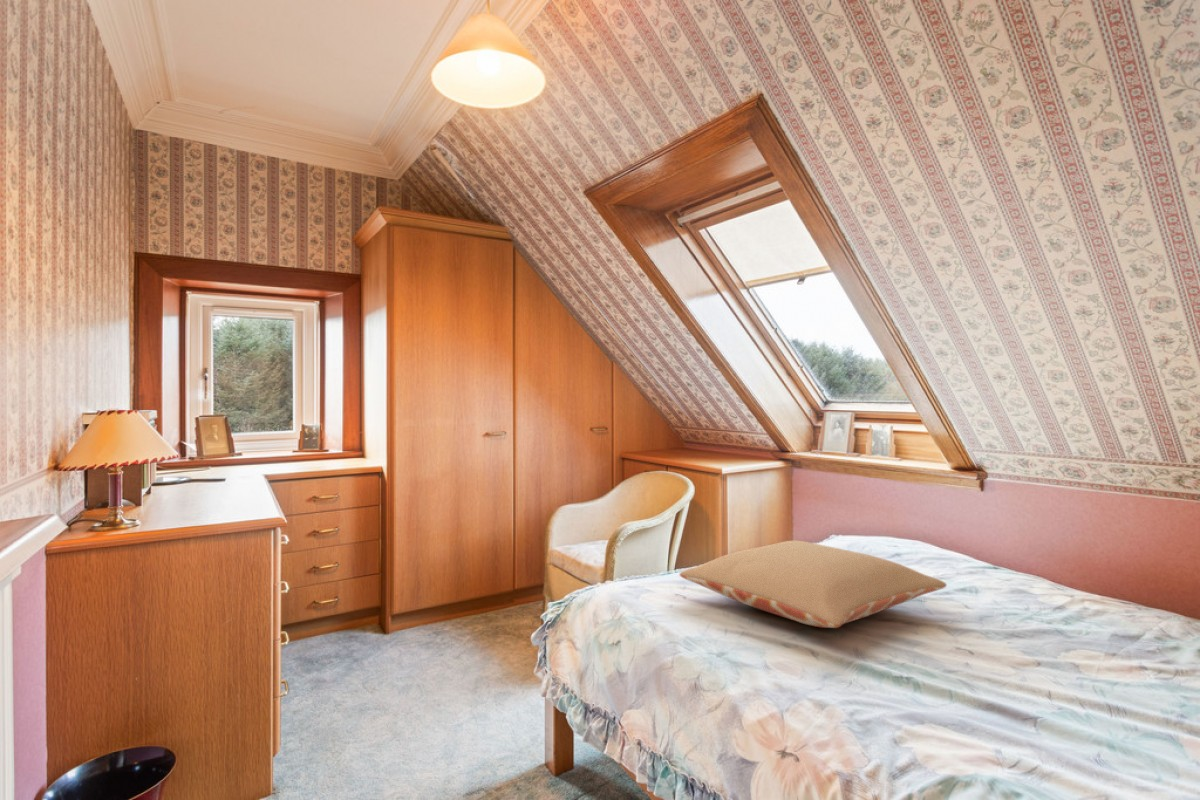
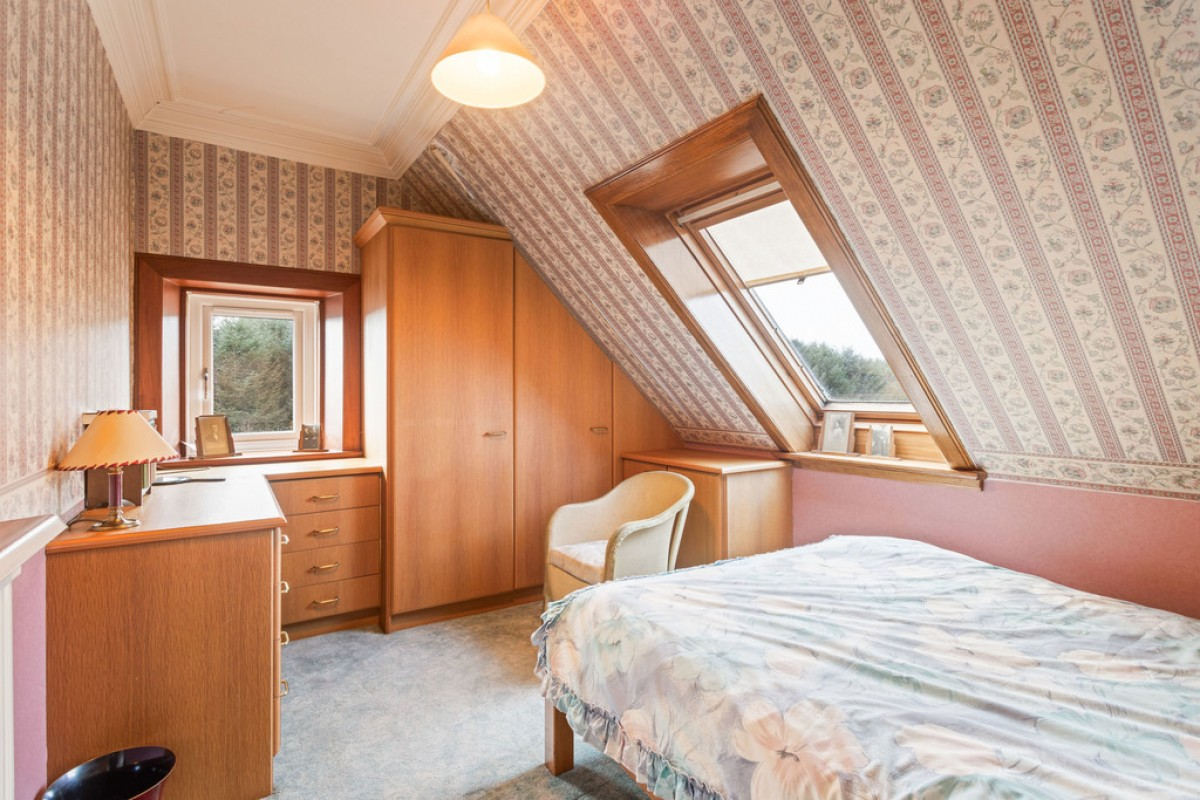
- pillow [679,540,948,629]
